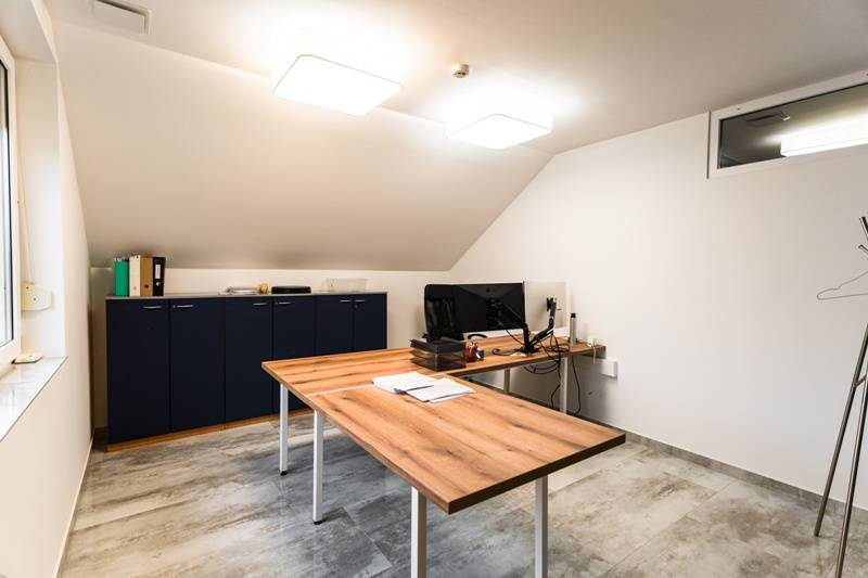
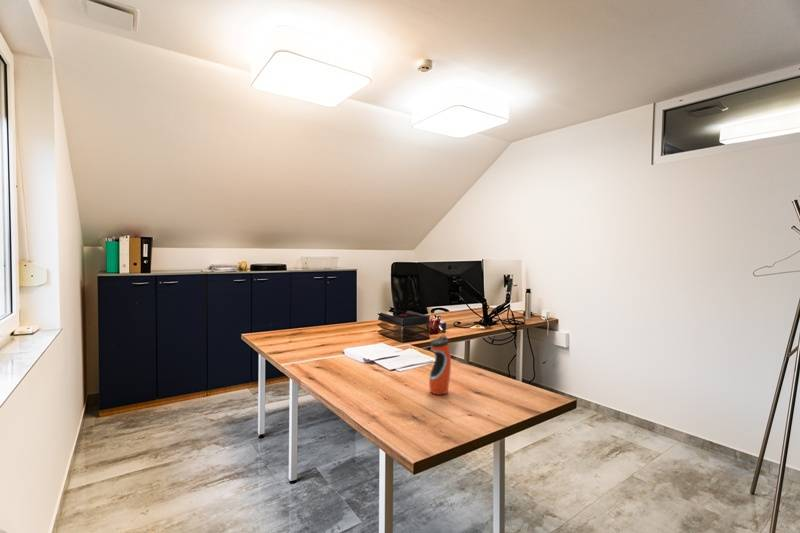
+ water bottle [428,333,452,396]
